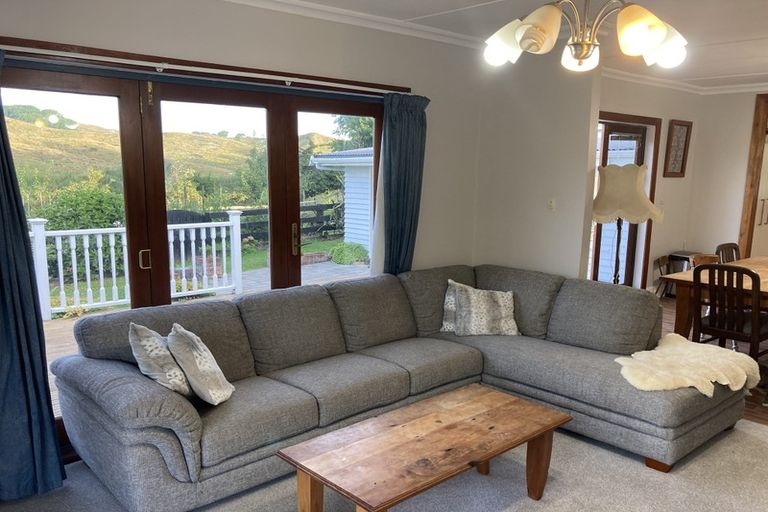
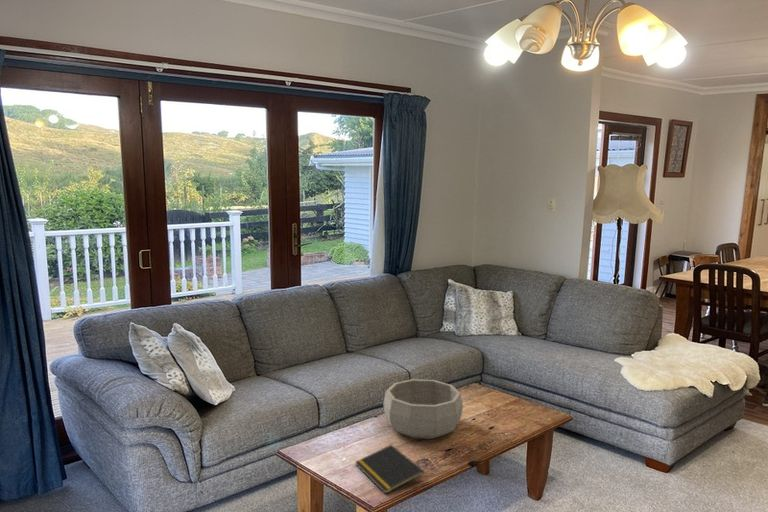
+ decorative bowl [382,378,464,440]
+ notepad [354,444,425,495]
